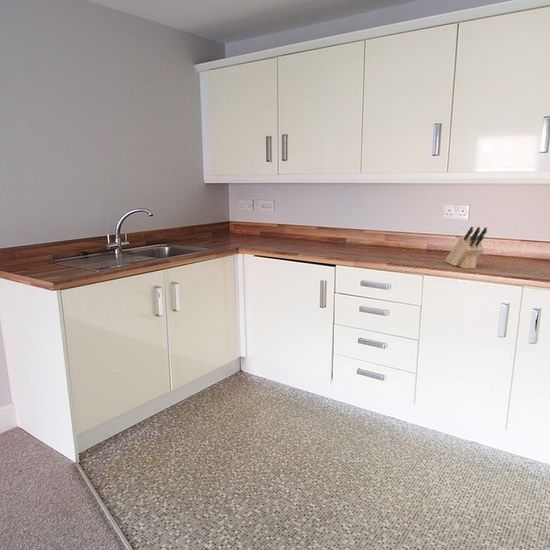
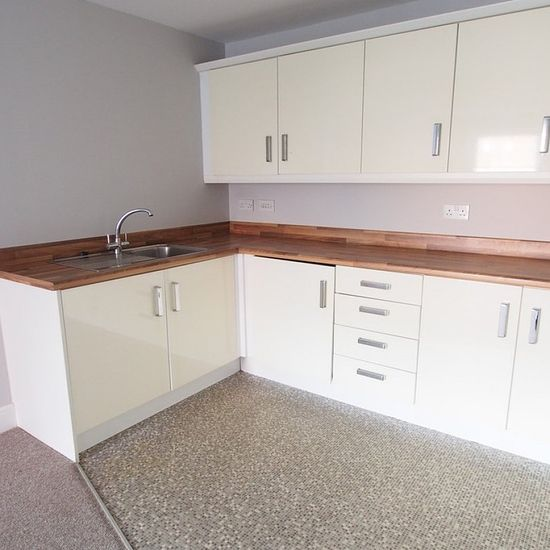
- knife block [444,226,488,270]
